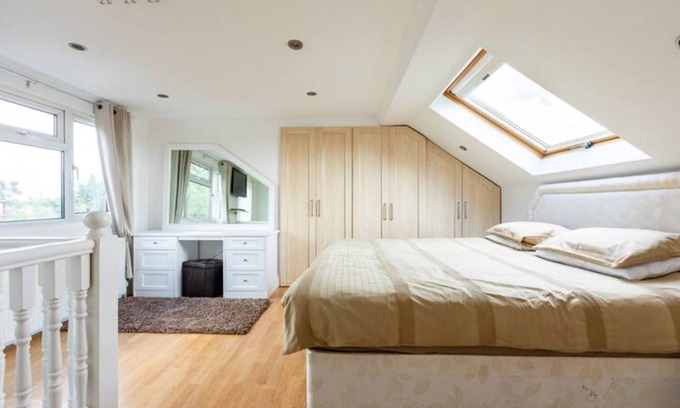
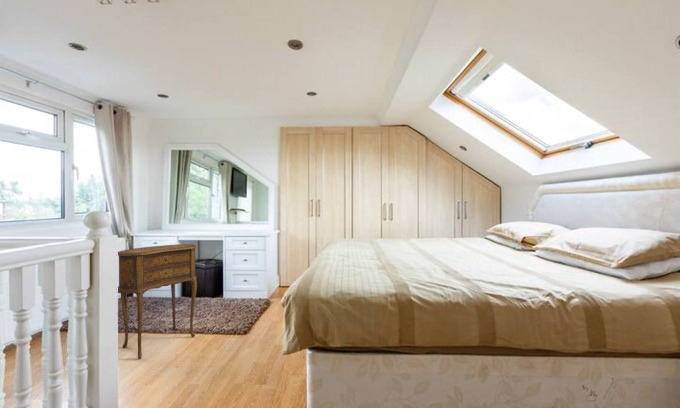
+ side table [117,243,198,360]
